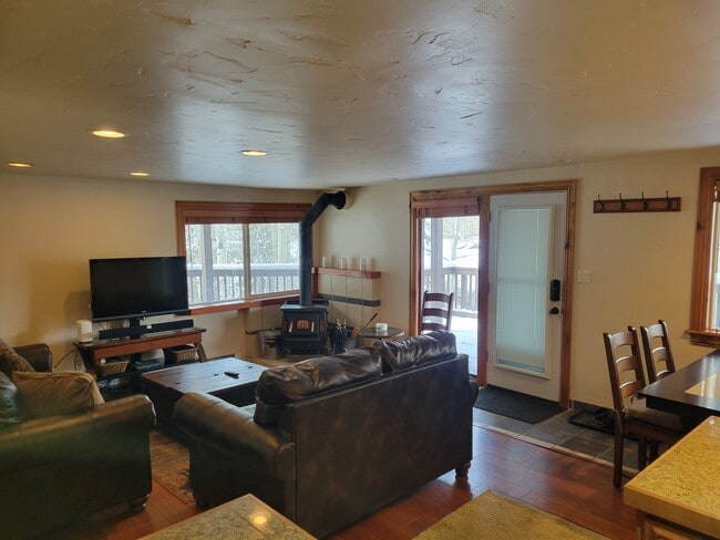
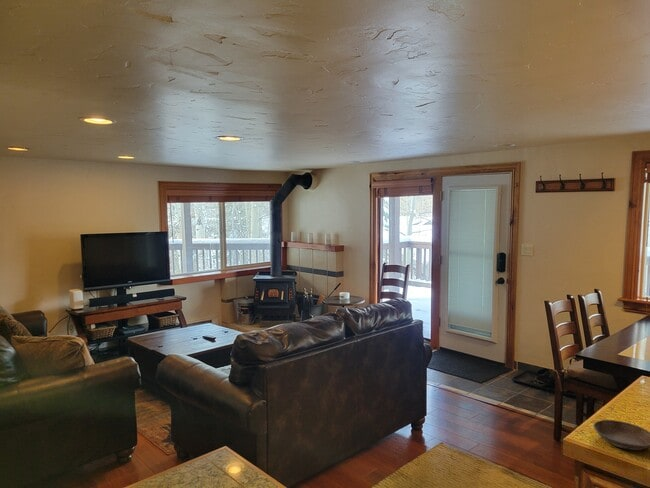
+ saucer [592,419,650,451]
